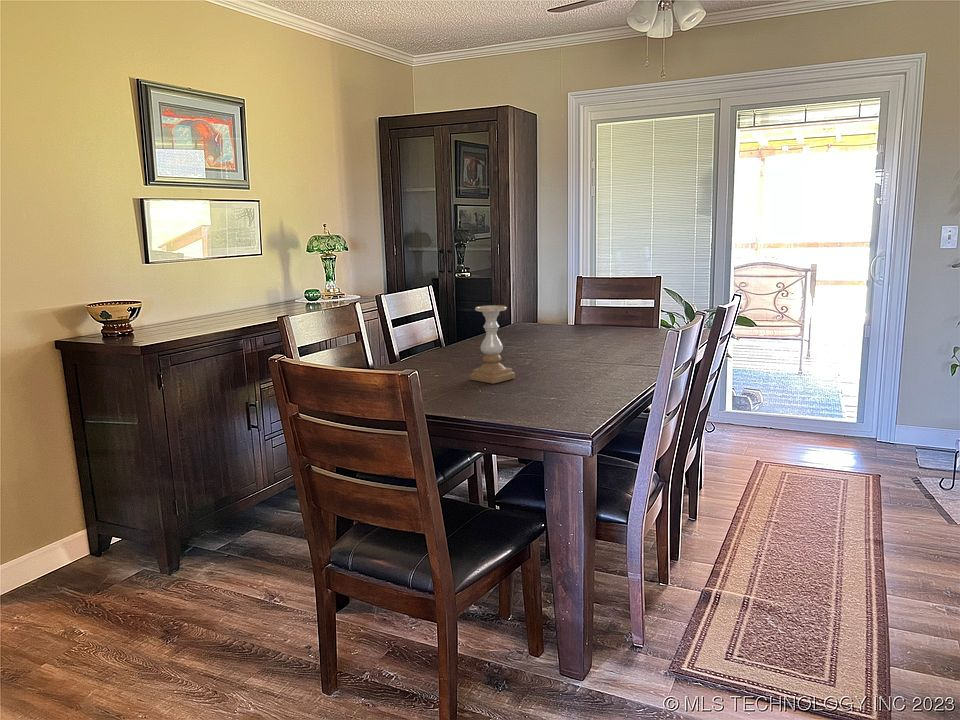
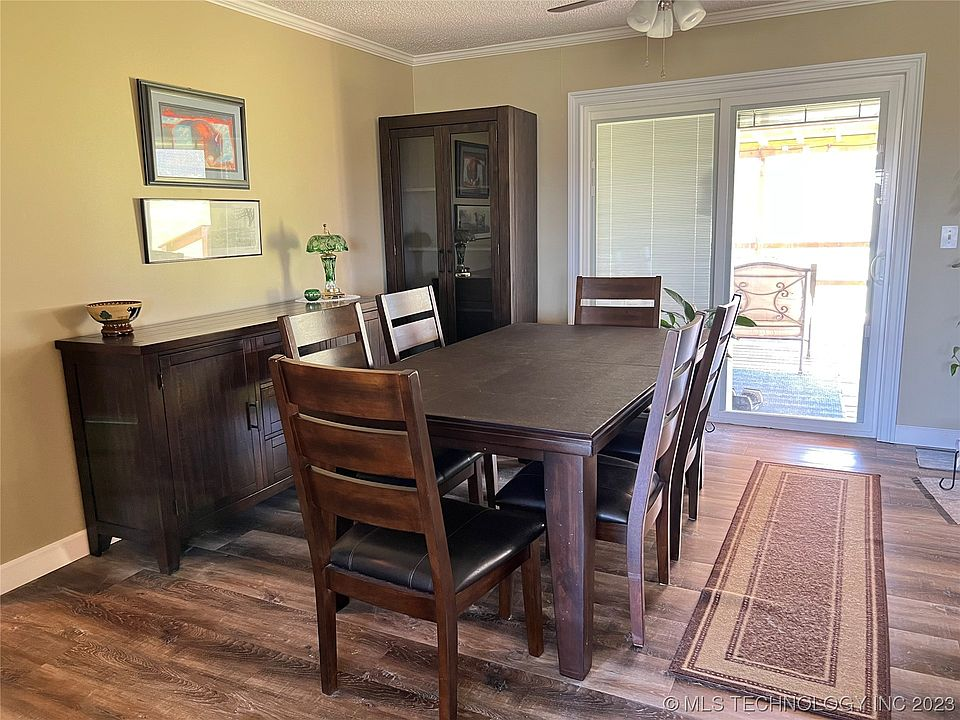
- candle holder [469,304,516,385]
